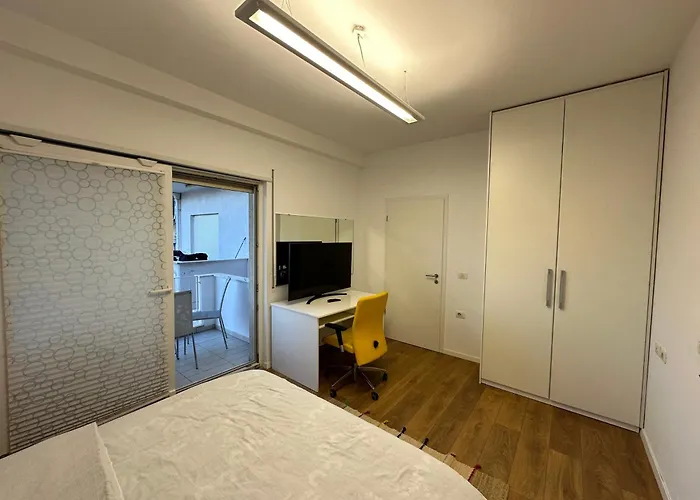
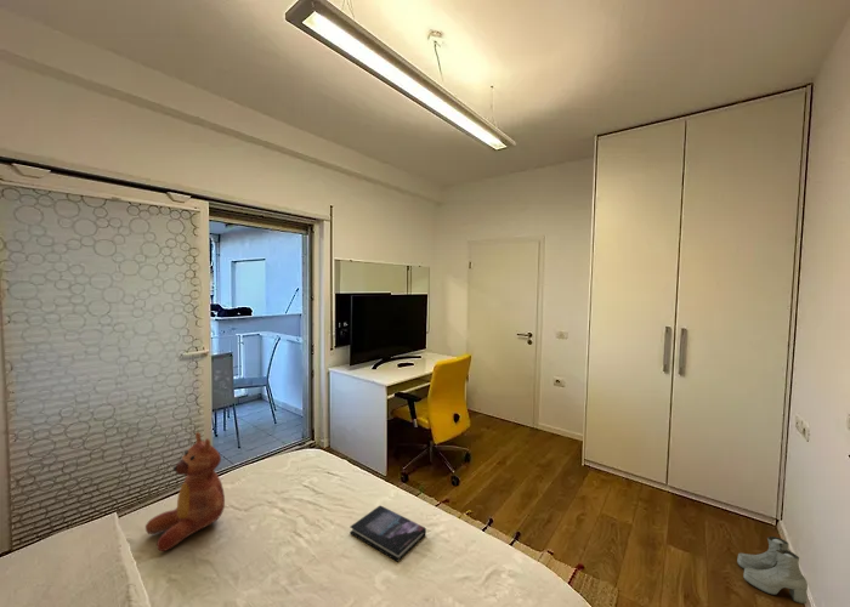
+ boots [736,535,809,605]
+ teddy bear [144,431,226,552]
+ book [348,504,427,563]
